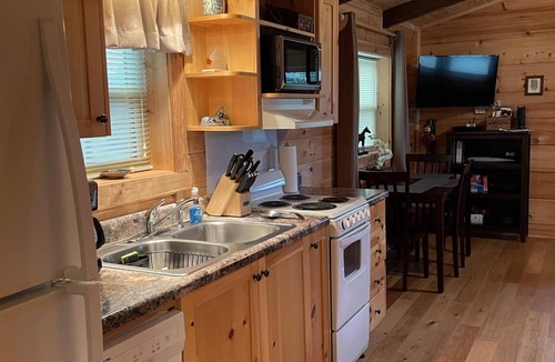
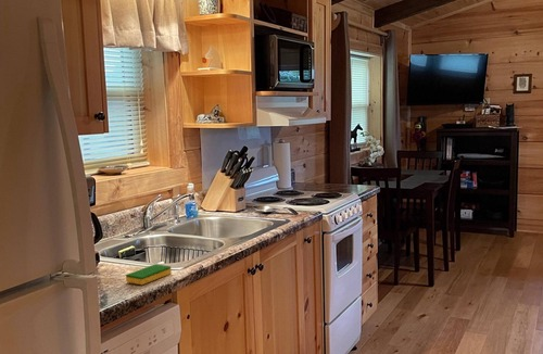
+ dish sponge [125,263,173,286]
